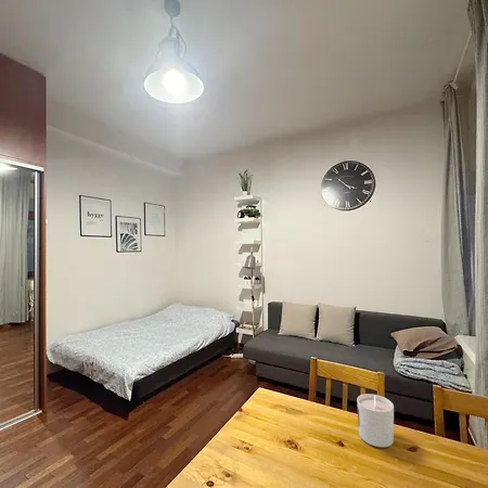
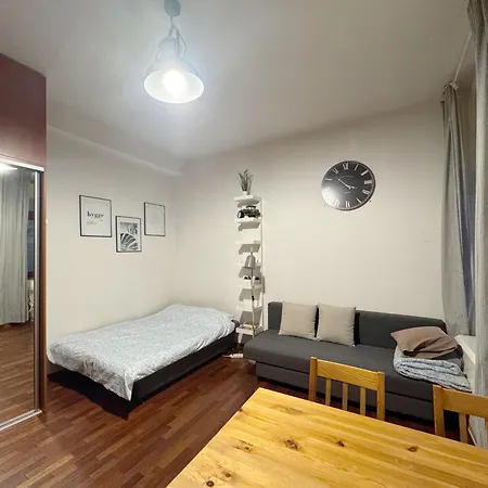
- candle [356,393,395,448]
